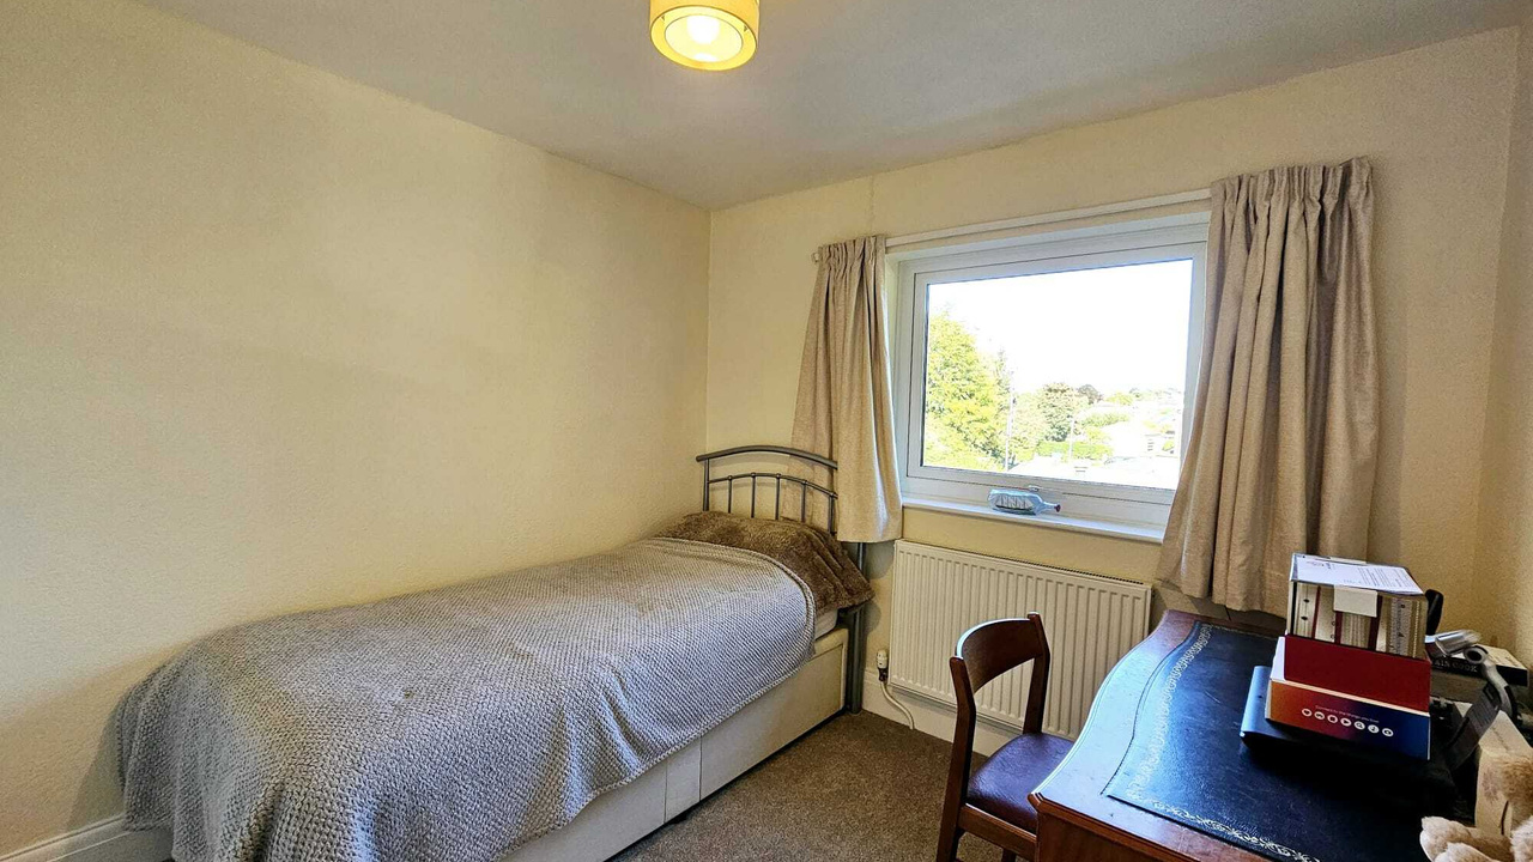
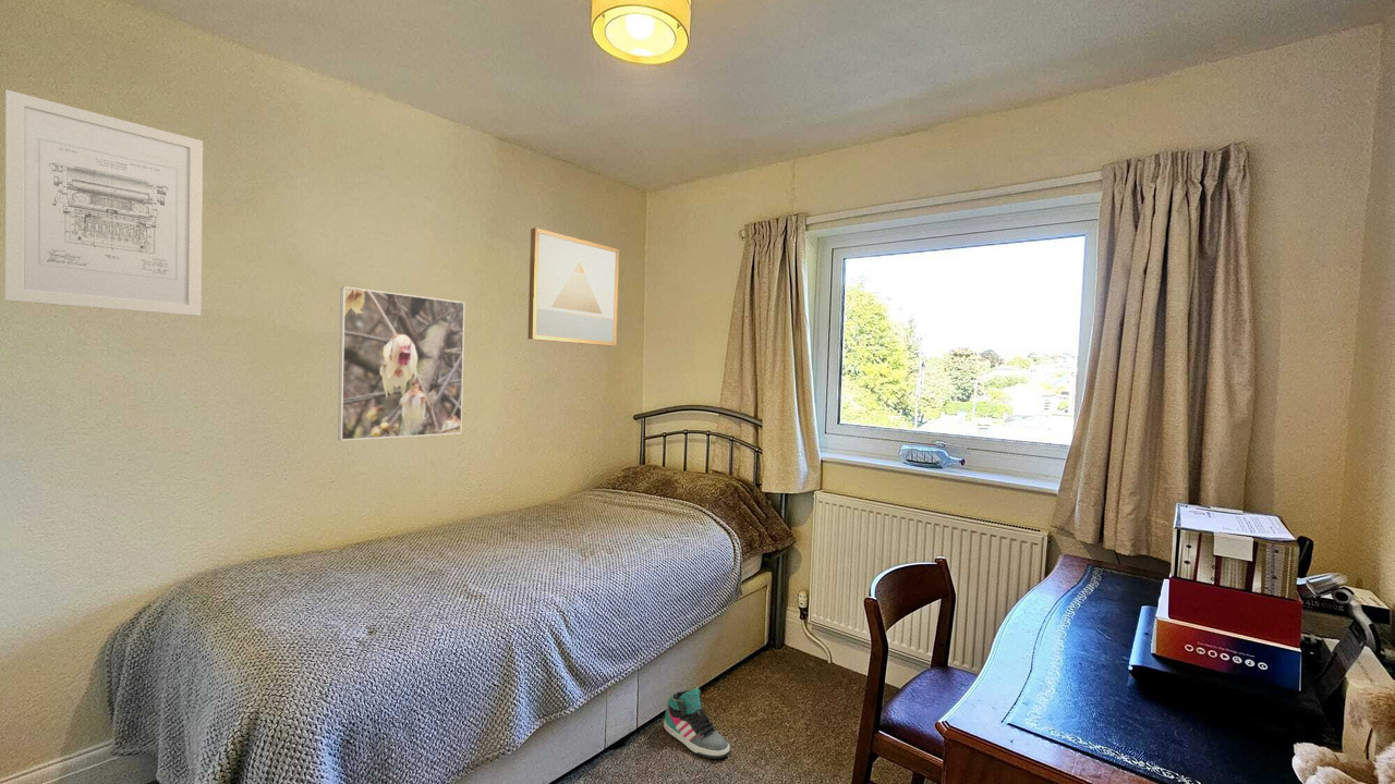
+ wall art [526,226,620,347]
+ wall art [4,88,204,317]
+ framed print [337,285,465,441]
+ sneaker [663,686,731,759]
